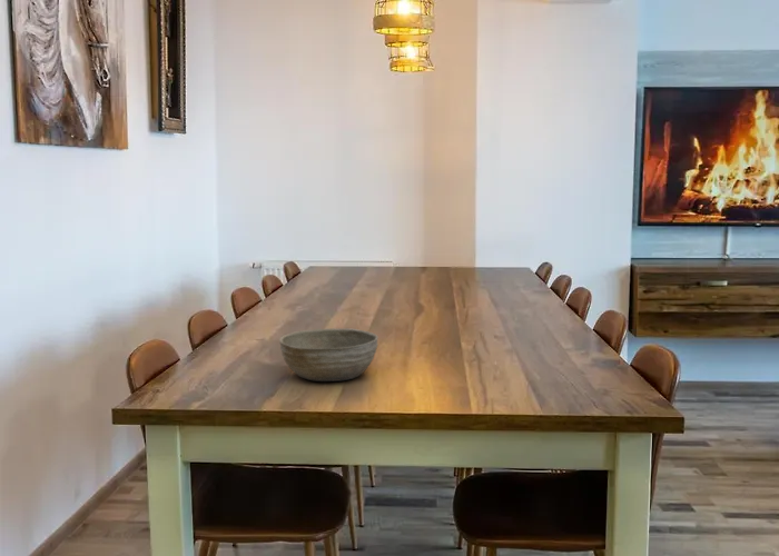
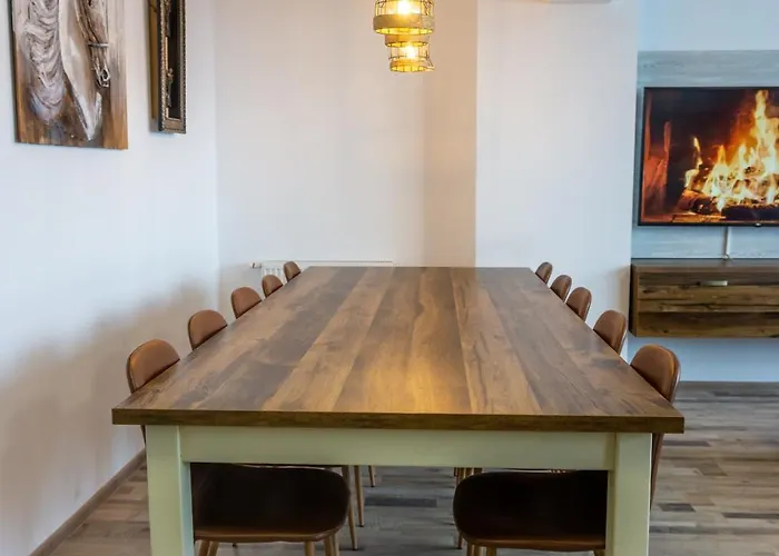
- bowl [278,327,379,383]
